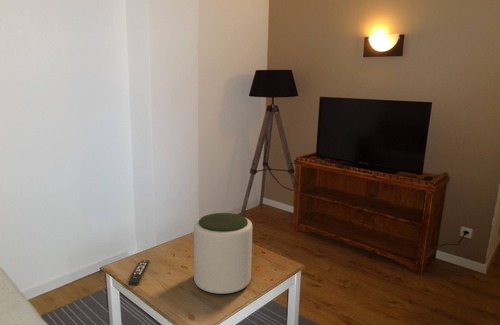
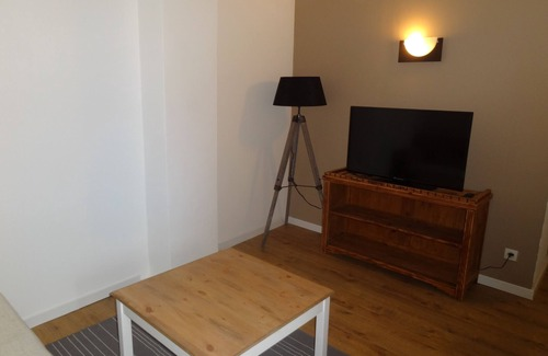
- remote control [127,259,150,286]
- plant pot [193,212,253,295]
